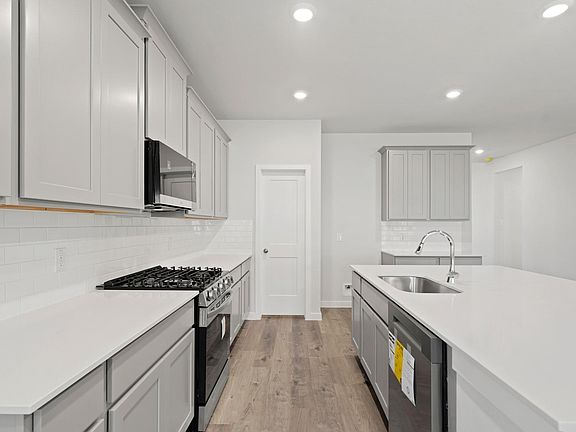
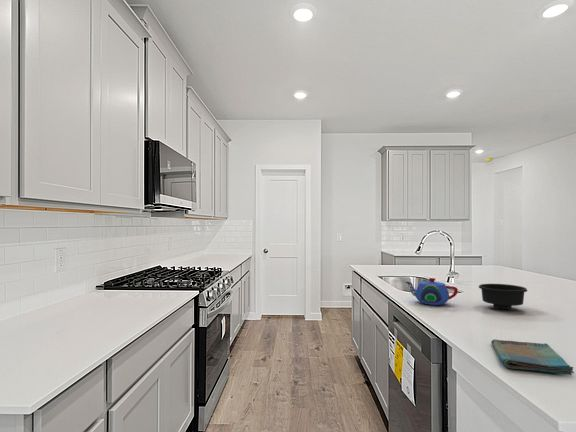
+ bowl [478,283,528,310]
+ teapot [404,277,459,306]
+ dish towel [490,338,575,376]
